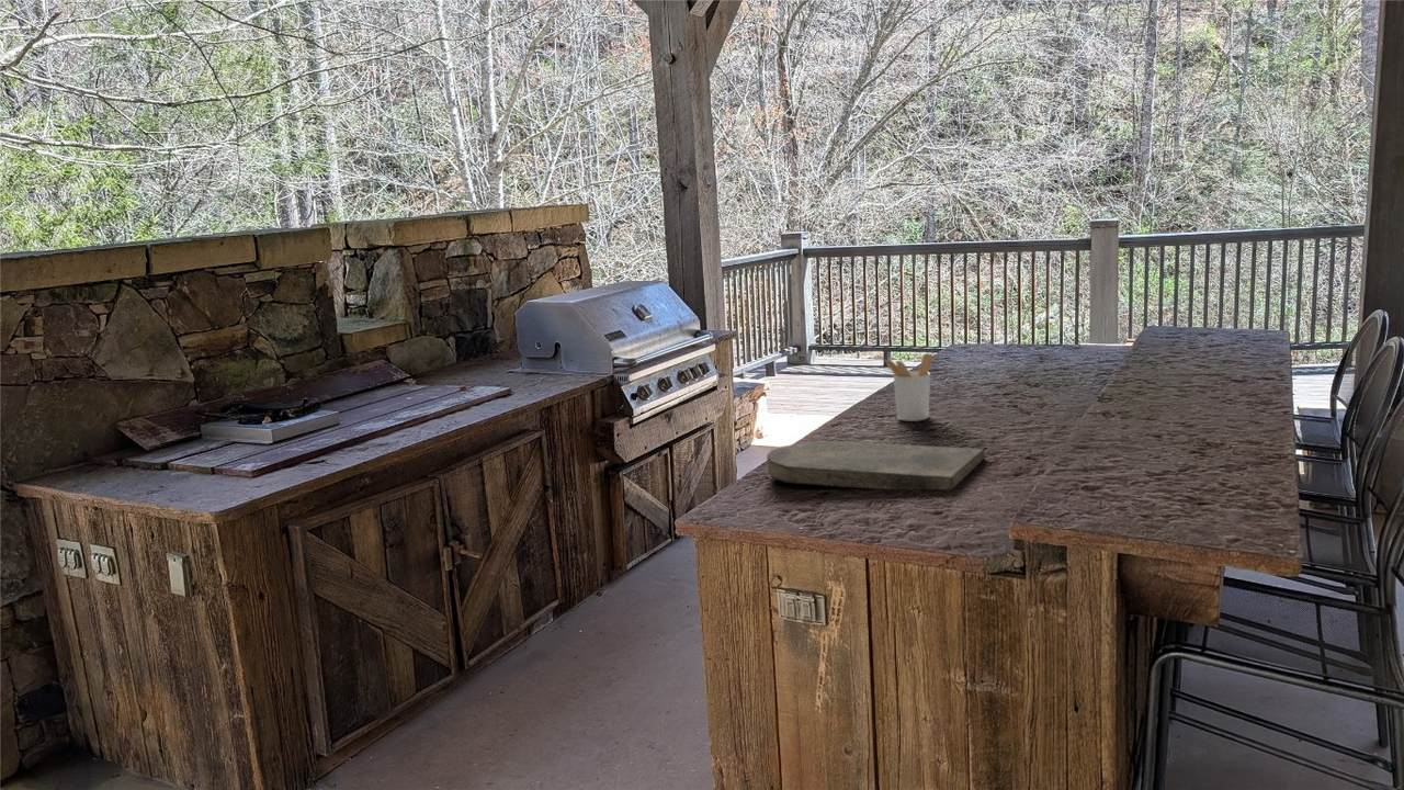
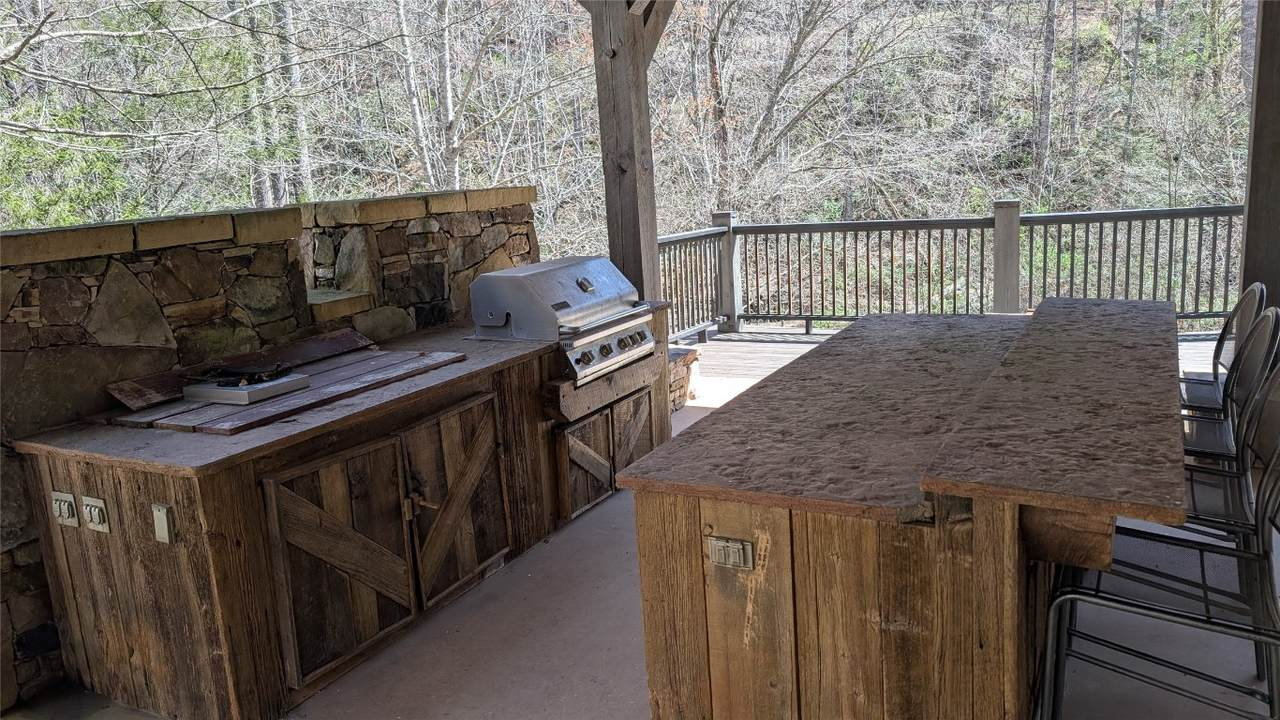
- cutting board [766,440,985,490]
- utensil holder [883,352,935,422]
